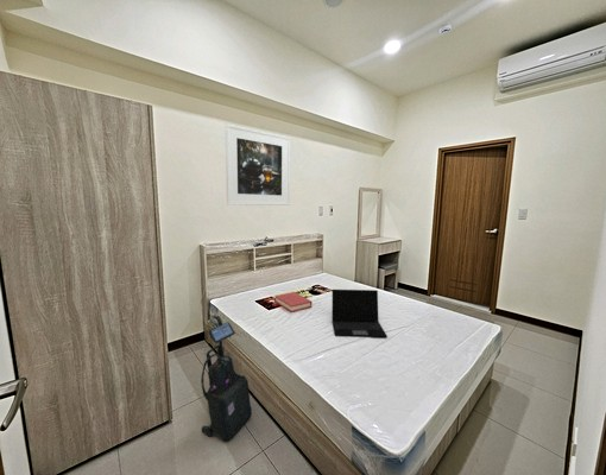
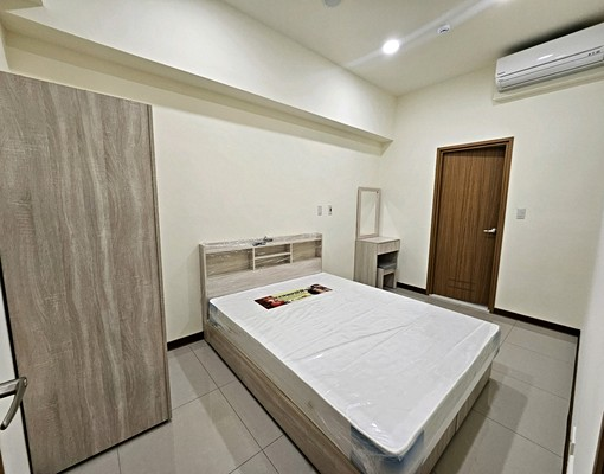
- laptop [332,289,389,338]
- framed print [225,124,291,207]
- hardback book [273,291,313,314]
- vacuum cleaner [200,314,253,443]
